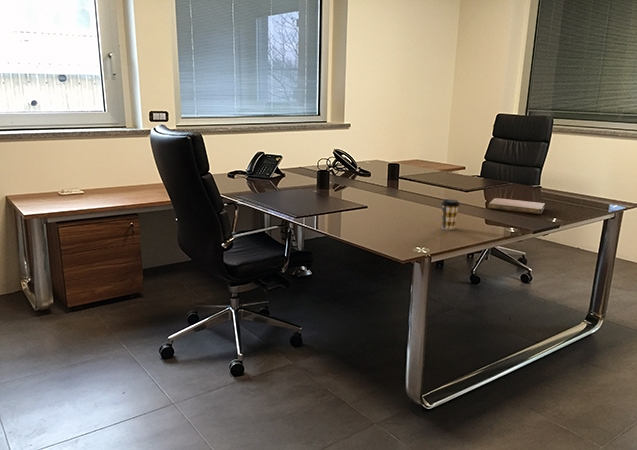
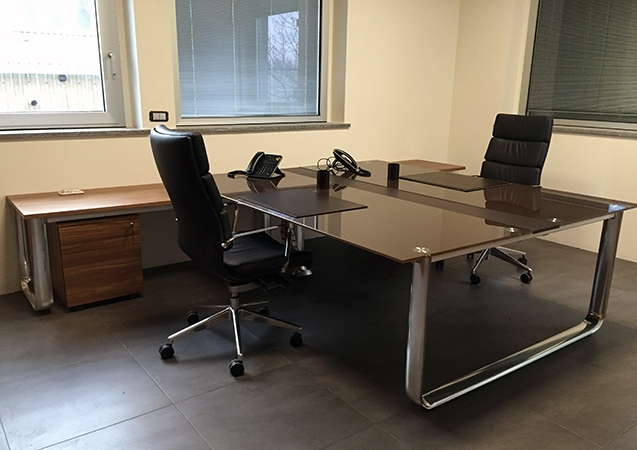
- notebook [488,197,546,215]
- coffee cup [440,198,461,231]
